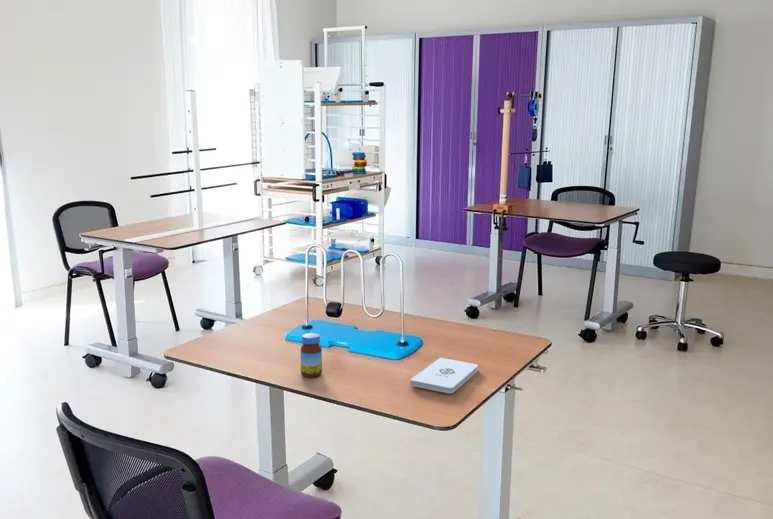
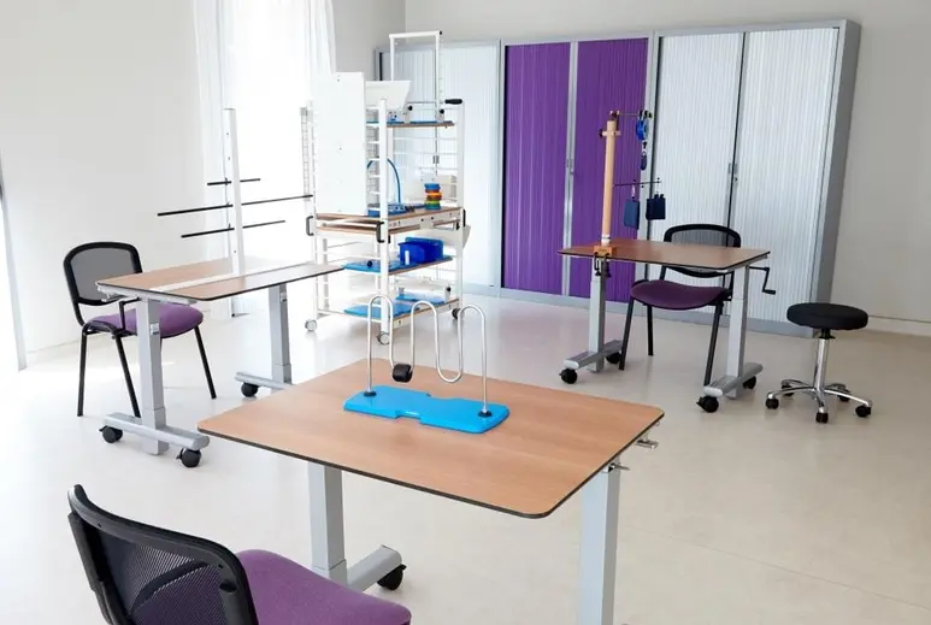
- notepad [409,357,479,394]
- jar [300,332,323,378]
